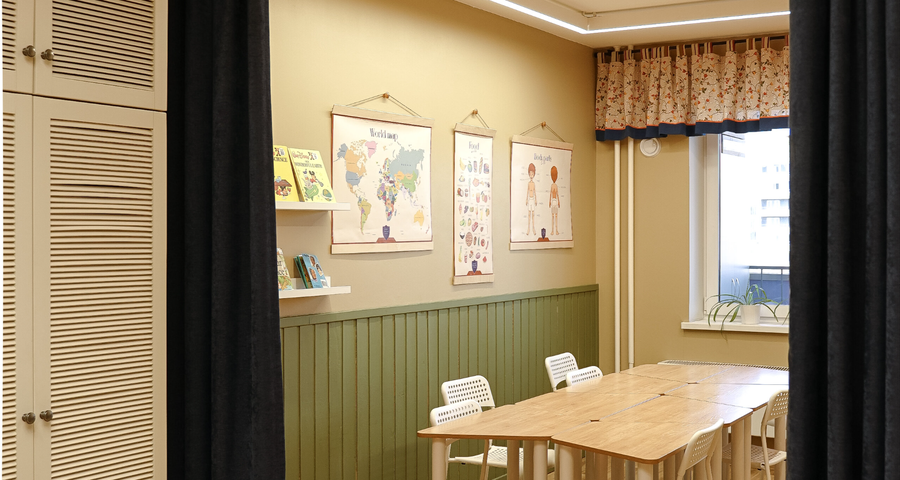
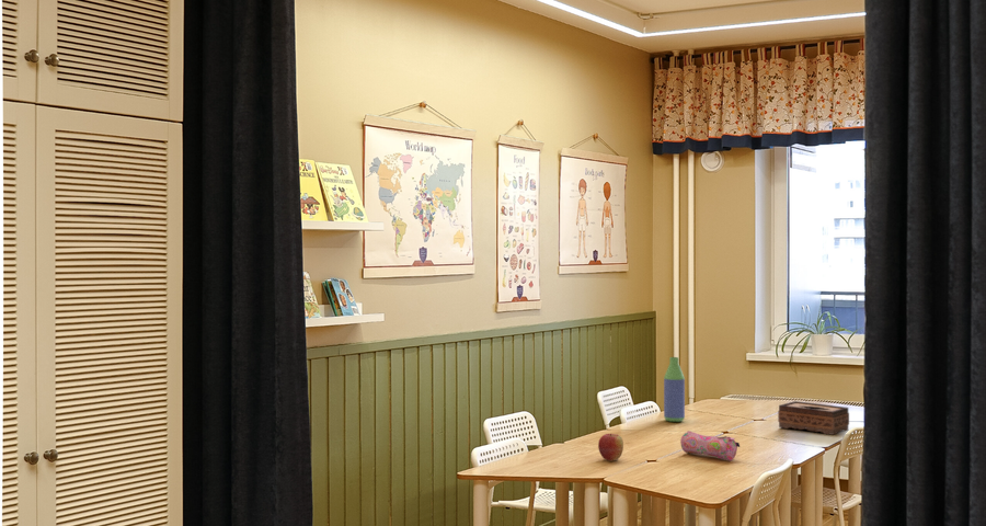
+ apple [597,433,624,462]
+ bottle [663,356,686,423]
+ pencil case [679,430,741,461]
+ tissue box [777,400,850,436]
